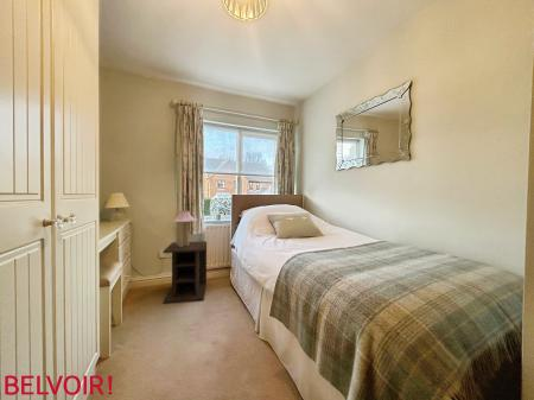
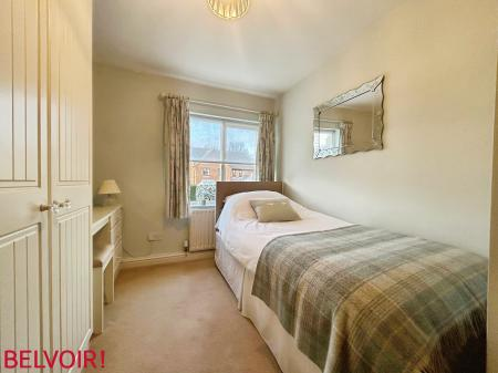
- table lamp [170,209,198,247]
- nightstand [163,240,208,305]
